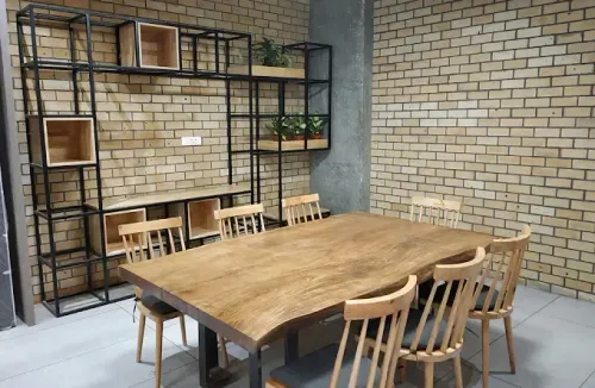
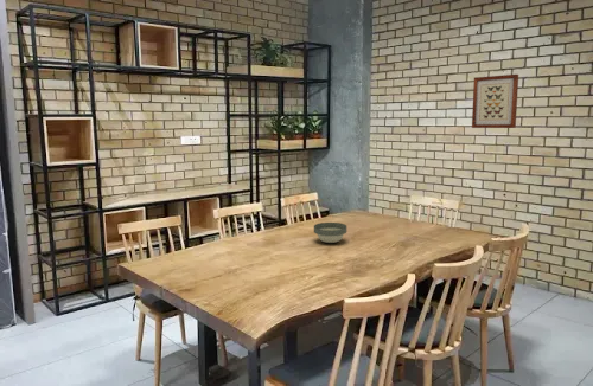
+ bowl [313,221,347,244]
+ wall art [471,73,519,129]
